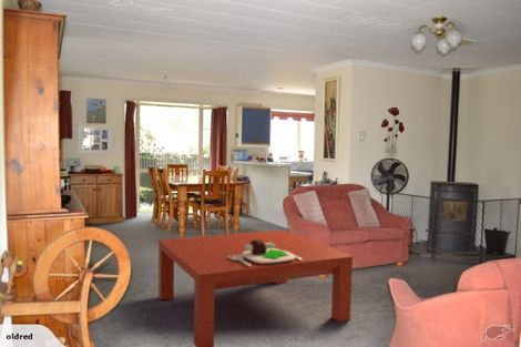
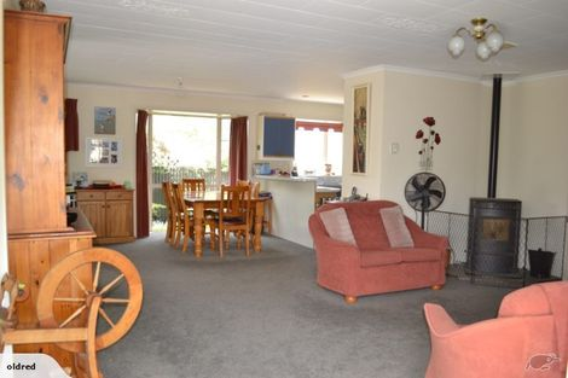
- coffee table [157,229,354,347]
